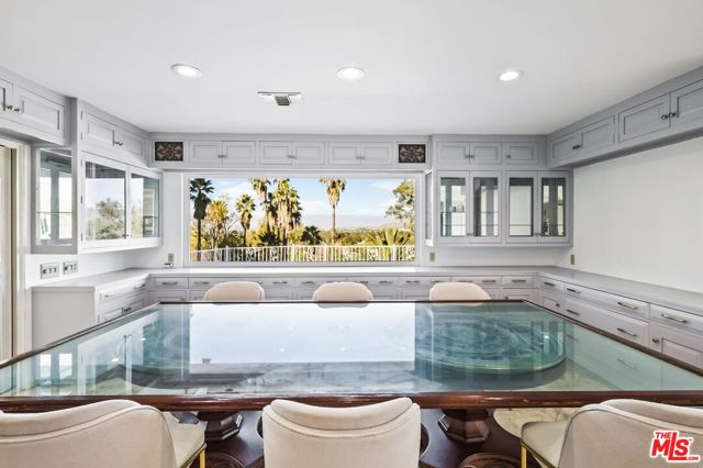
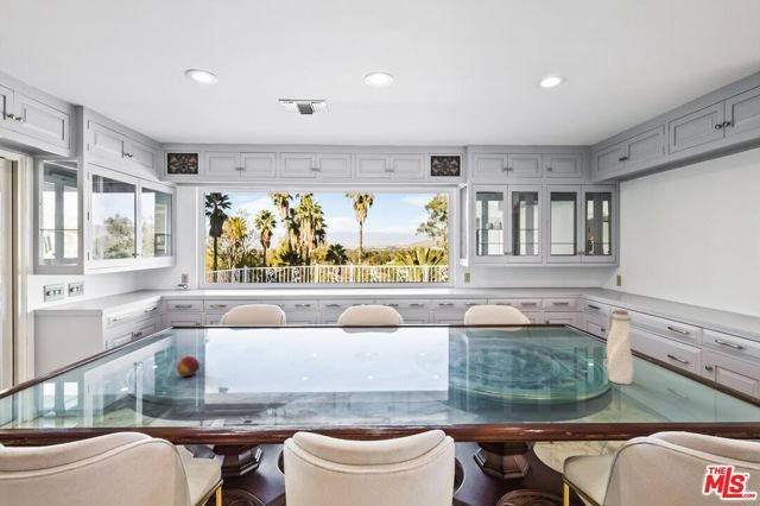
+ water bottle [604,309,634,386]
+ fruit [175,355,201,378]
